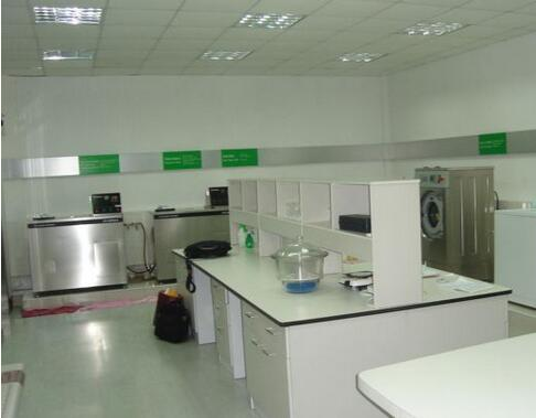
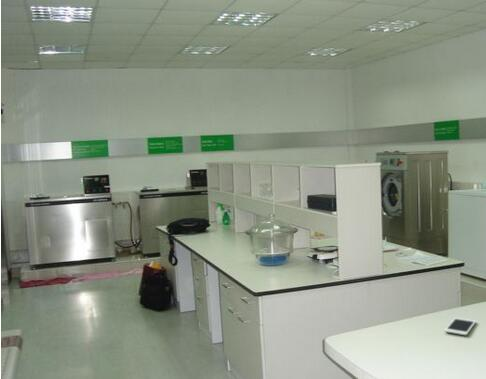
+ cell phone [443,317,477,336]
